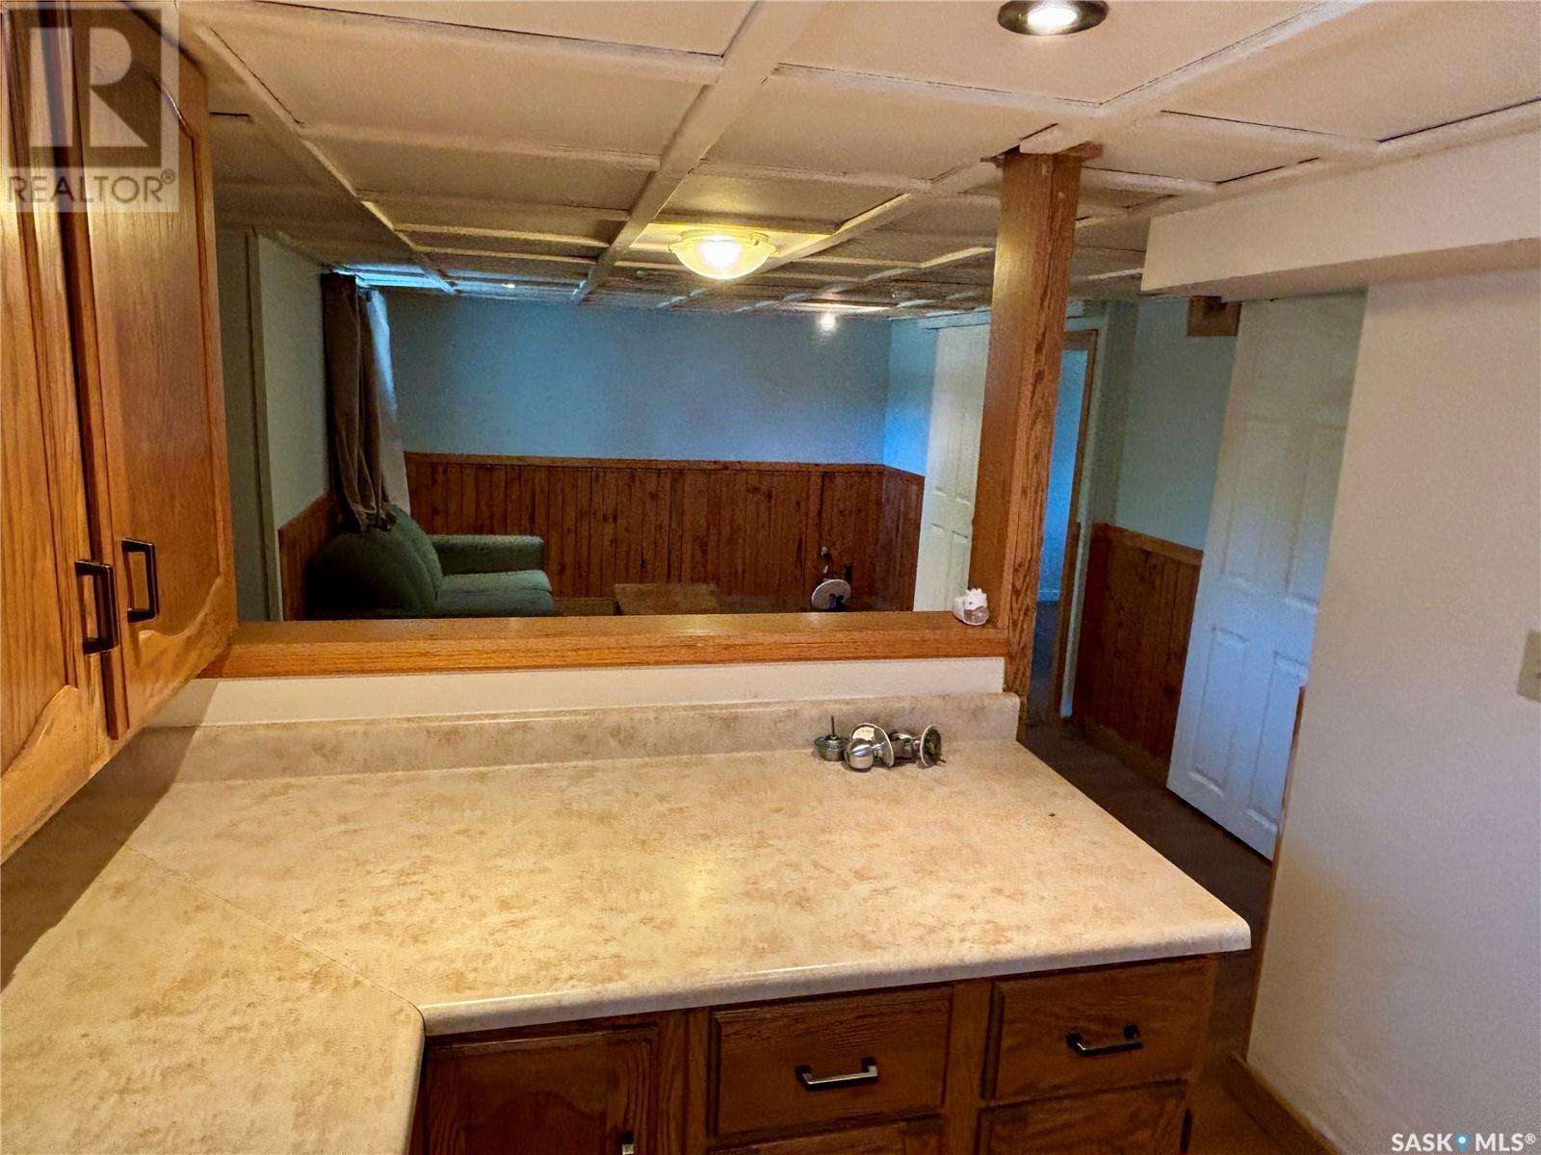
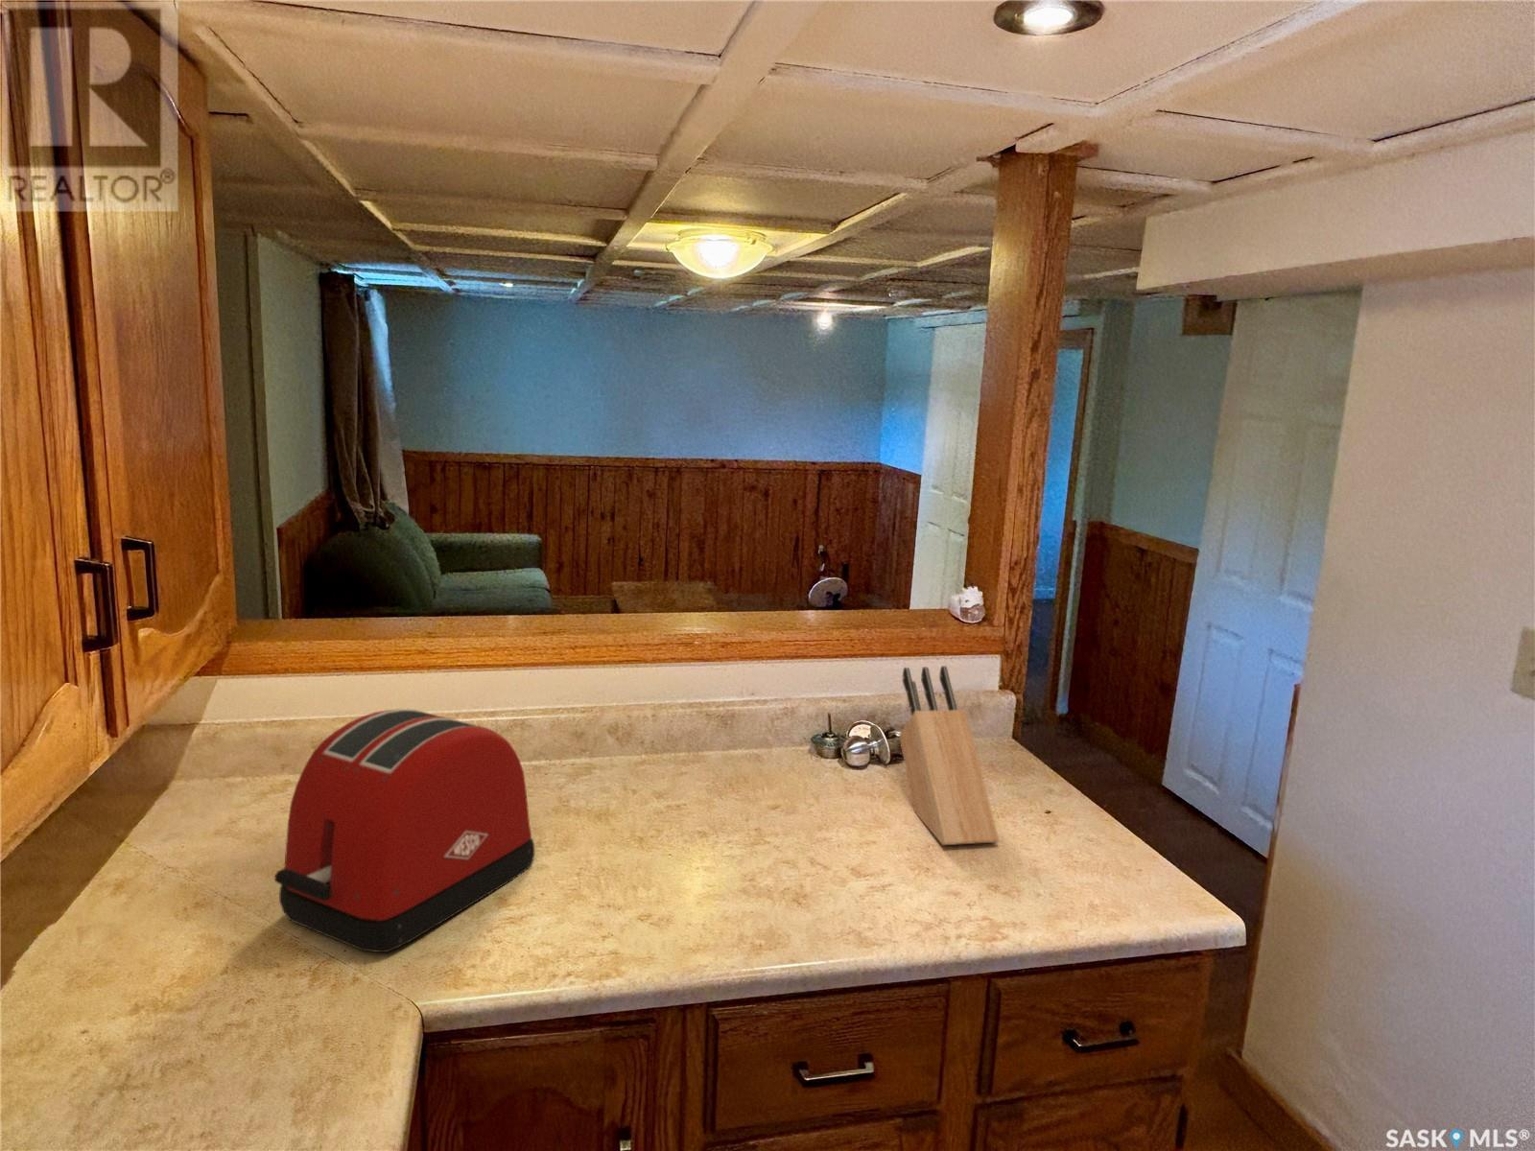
+ knife block [898,665,1000,846]
+ toaster [273,707,535,954]
